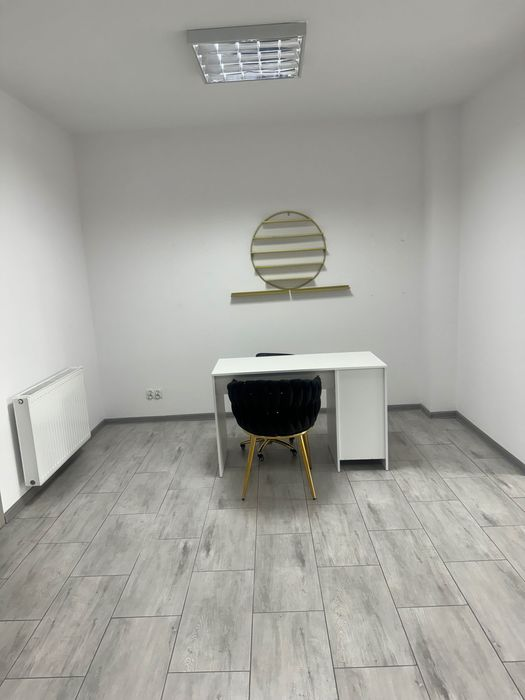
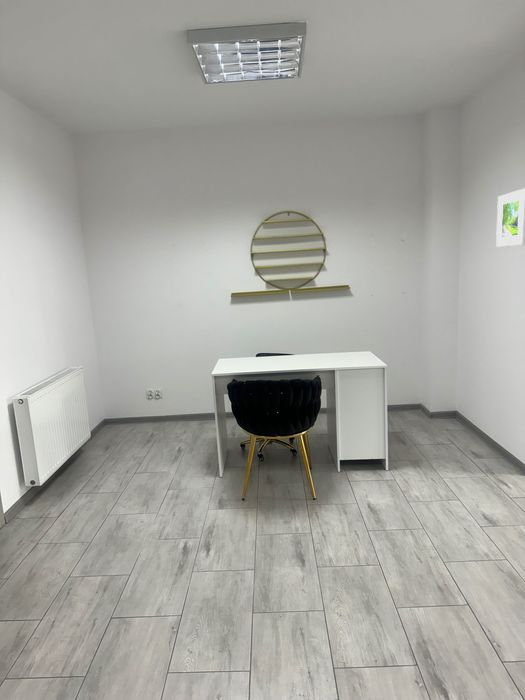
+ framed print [495,187,525,248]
